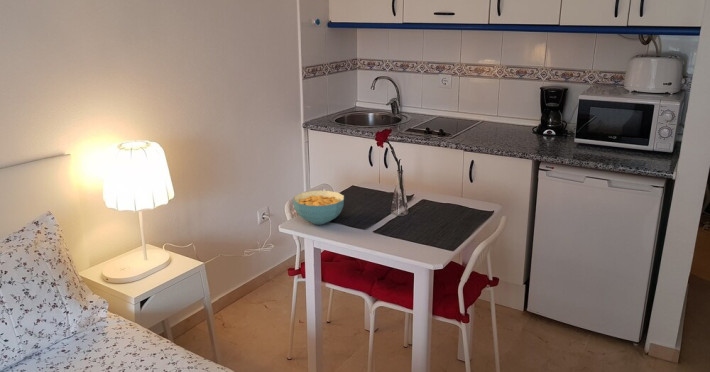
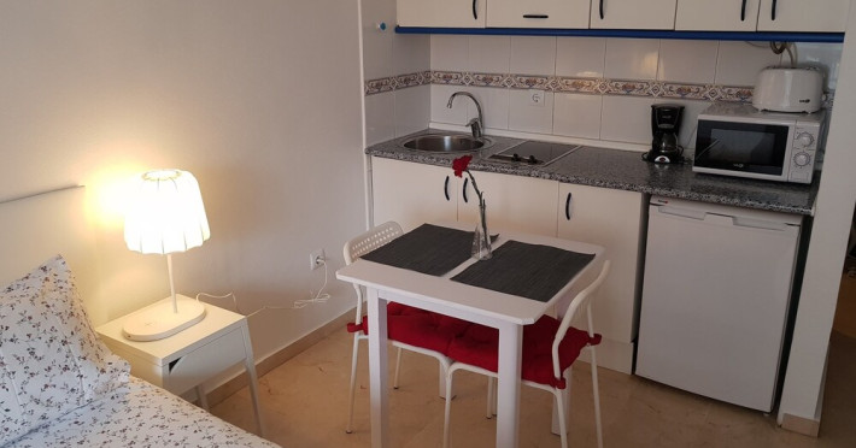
- cereal bowl [292,190,345,225]
